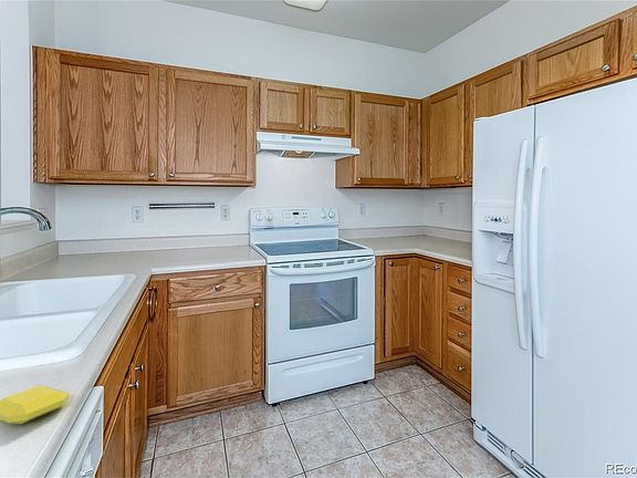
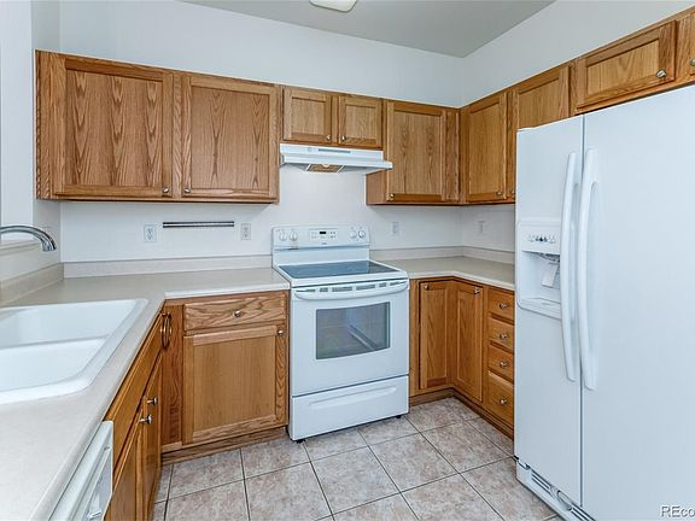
- soap bar [0,384,70,425]
